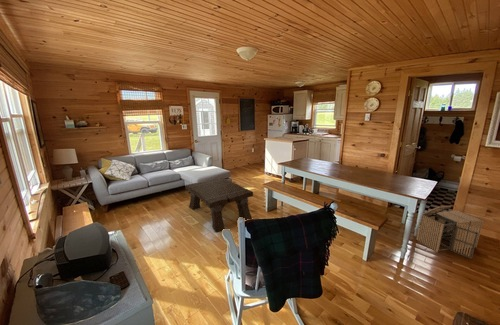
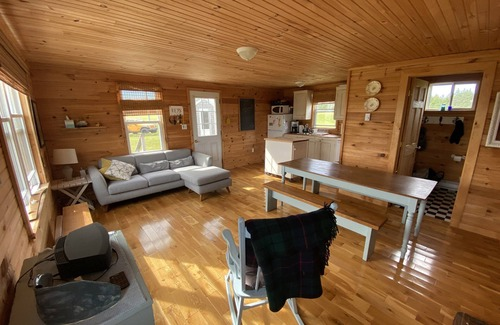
- coffee table [184,177,254,233]
- storage bin [416,205,484,260]
